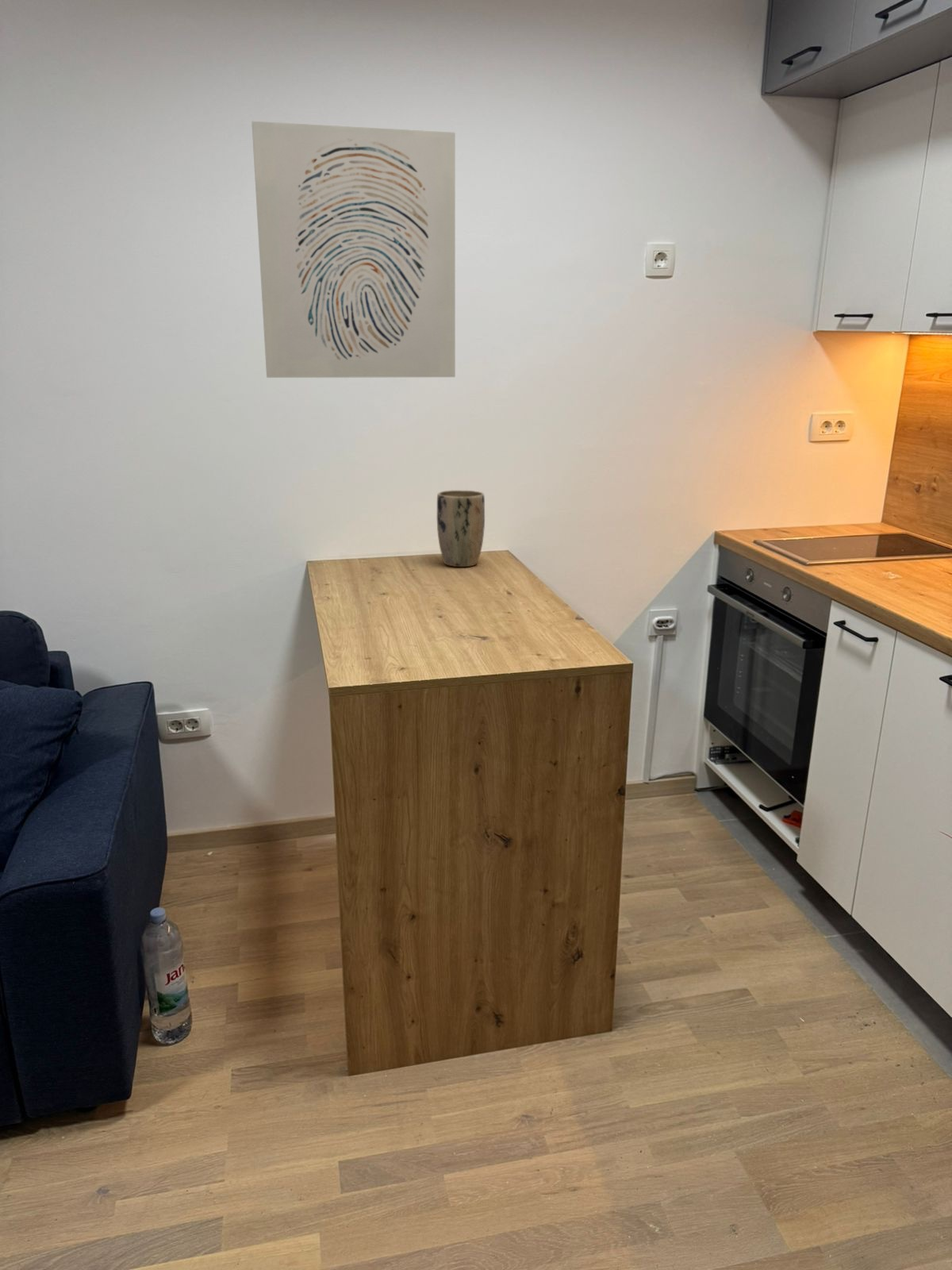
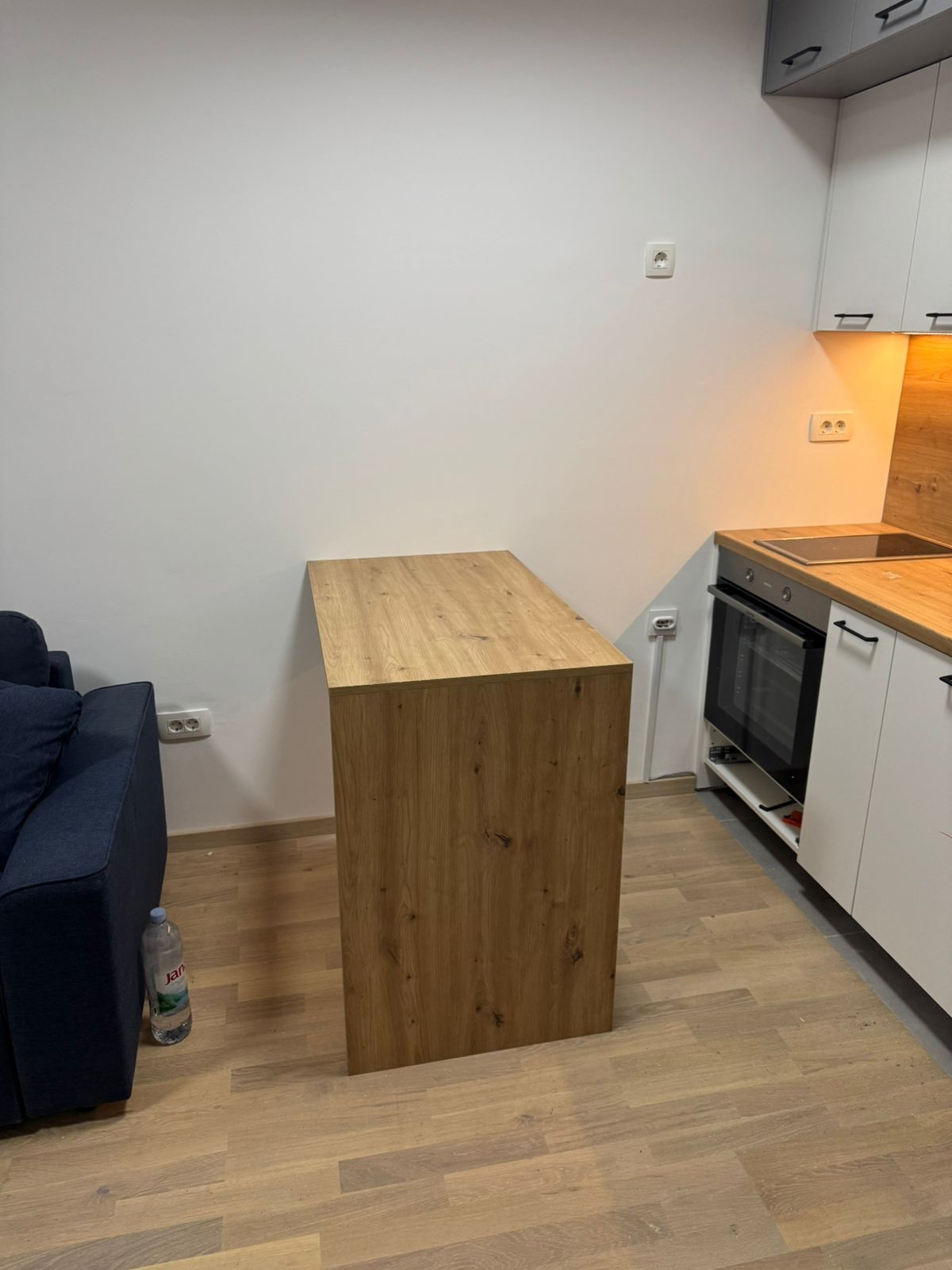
- wall art [251,121,456,379]
- plant pot [436,490,486,568]
